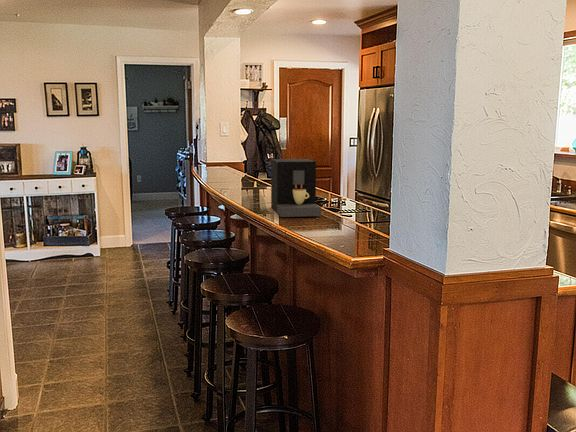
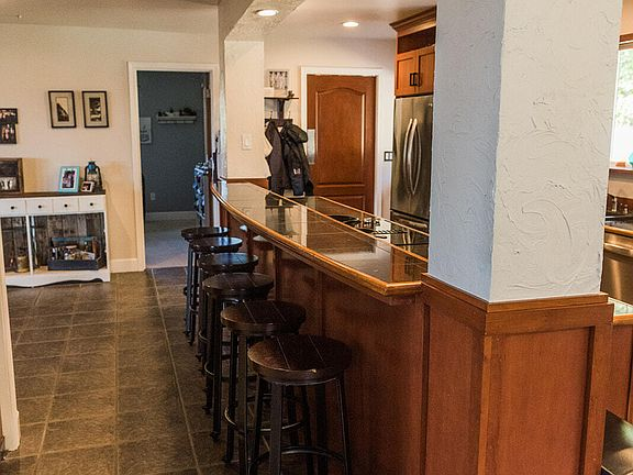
- coffee maker [270,158,322,218]
